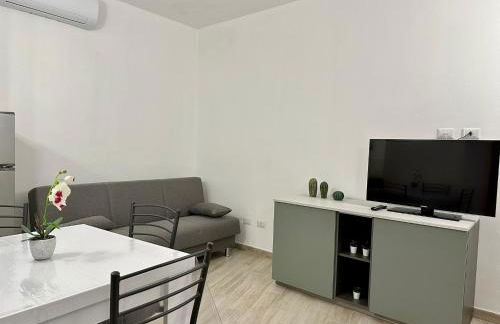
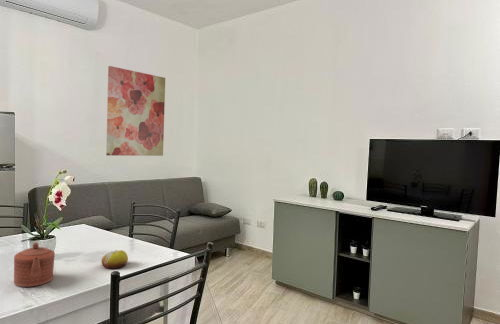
+ fruit [100,249,129,270]
+ wall art [105,65,166,157]
+ teapot [13,242,56,288]
